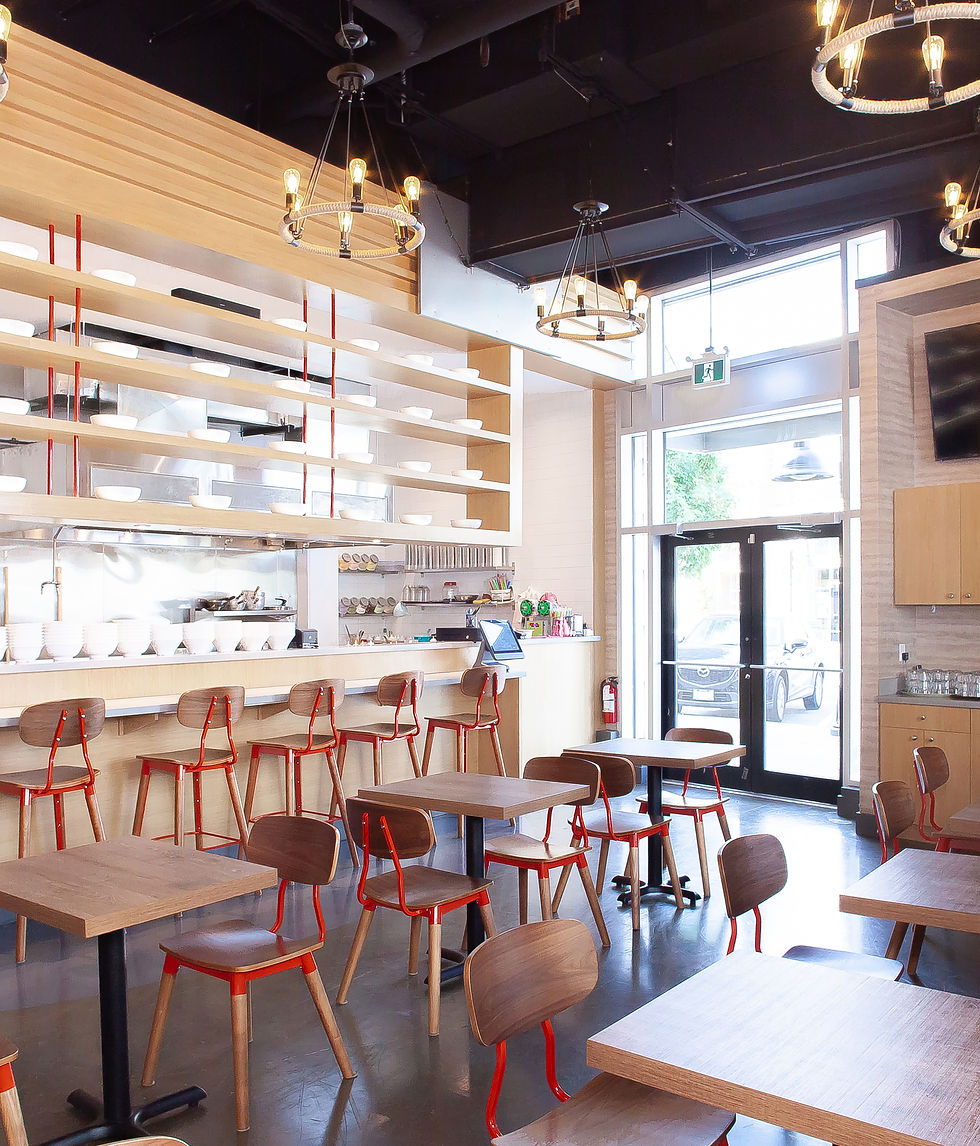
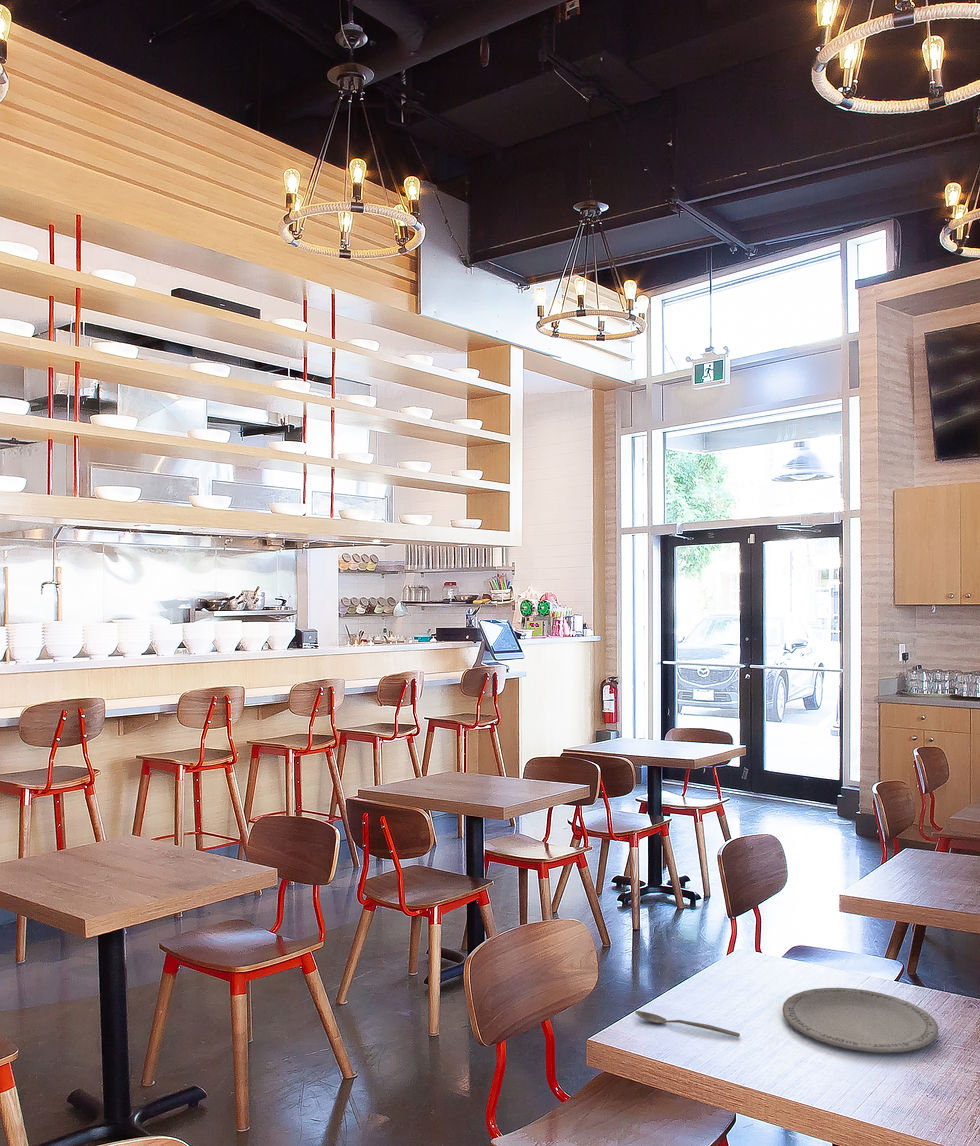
+ plate [781,987,939,1054]
+ spoon [634,1010,741,1038]
